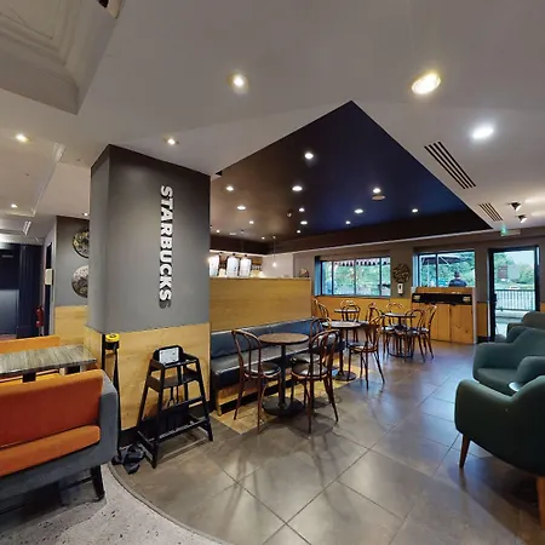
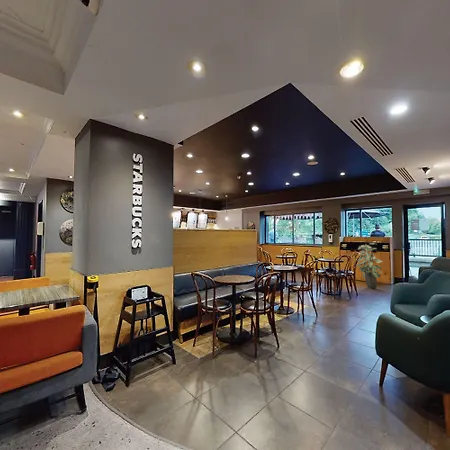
+ indoor plant [355,242,384,290]
